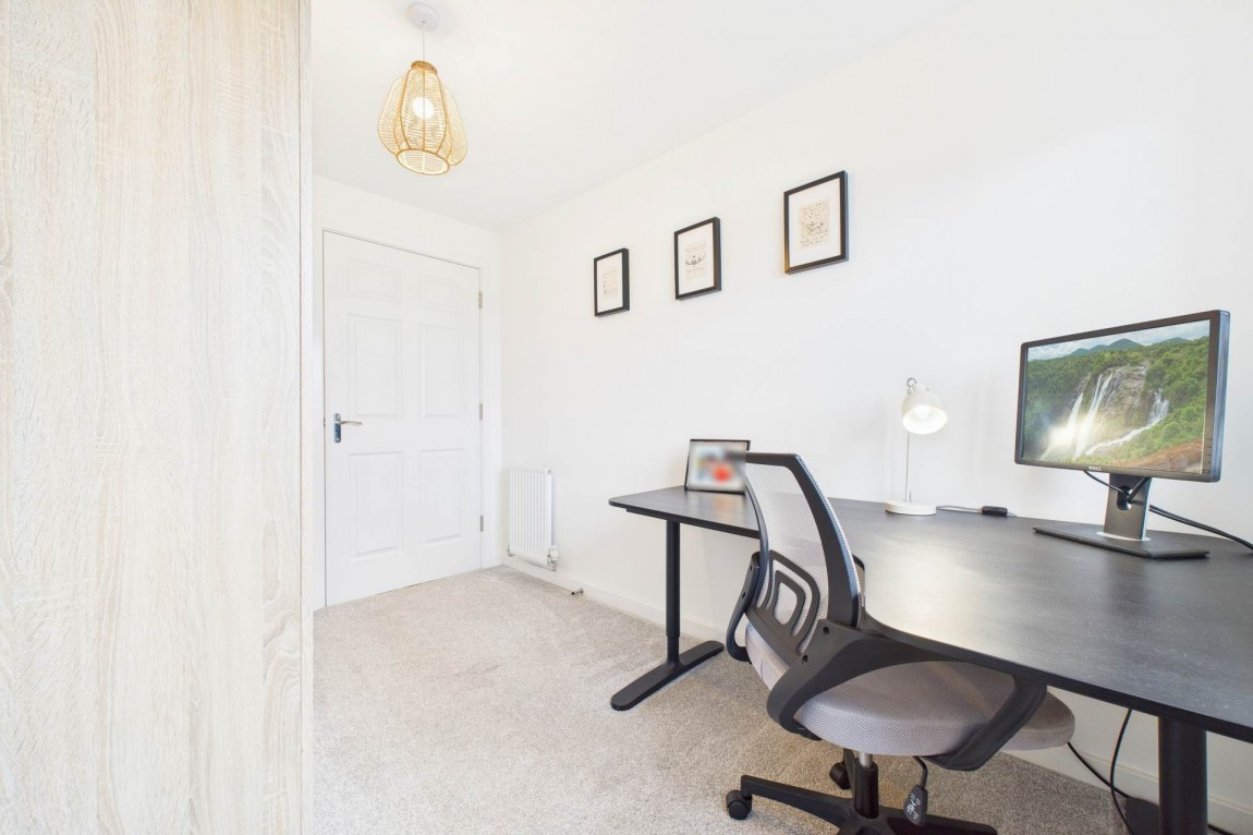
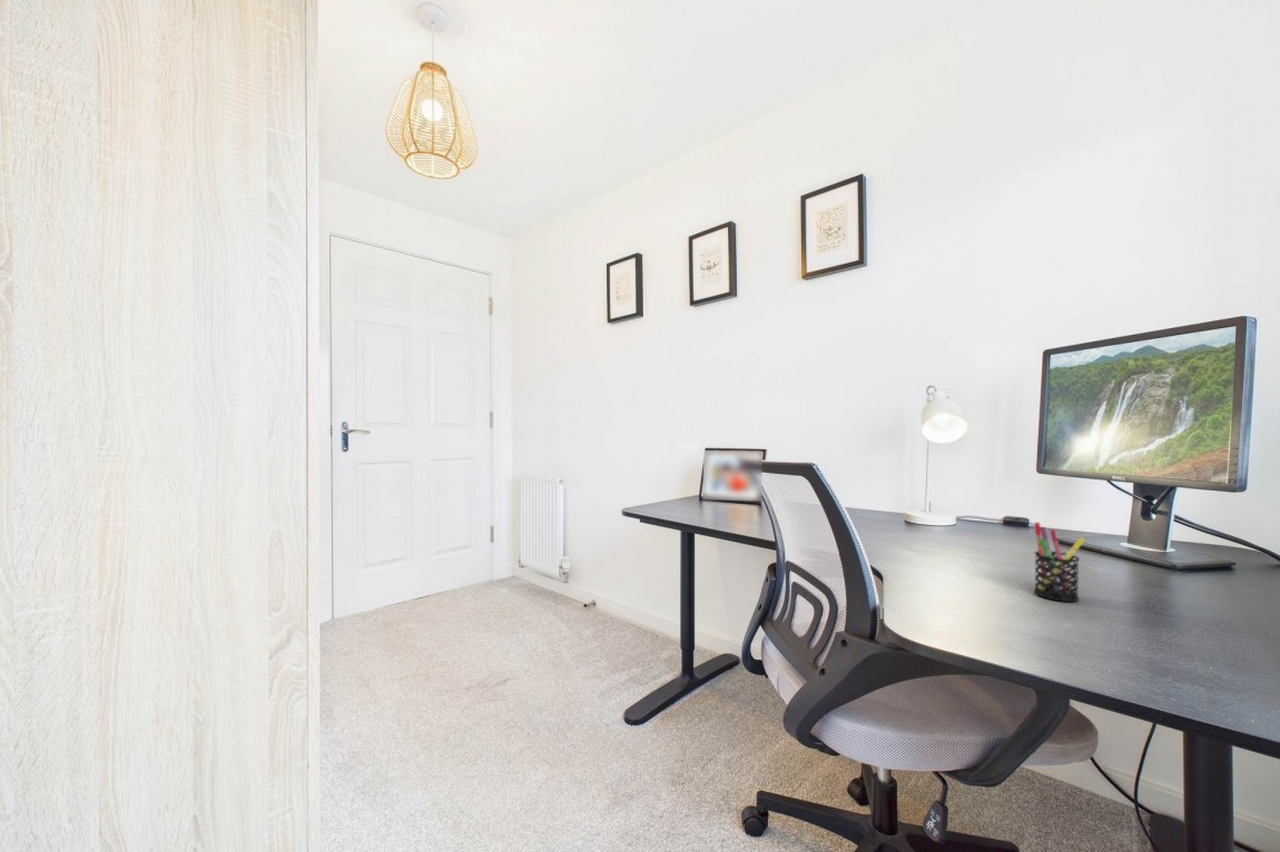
+ pen holder [1033,522,1086,603]
